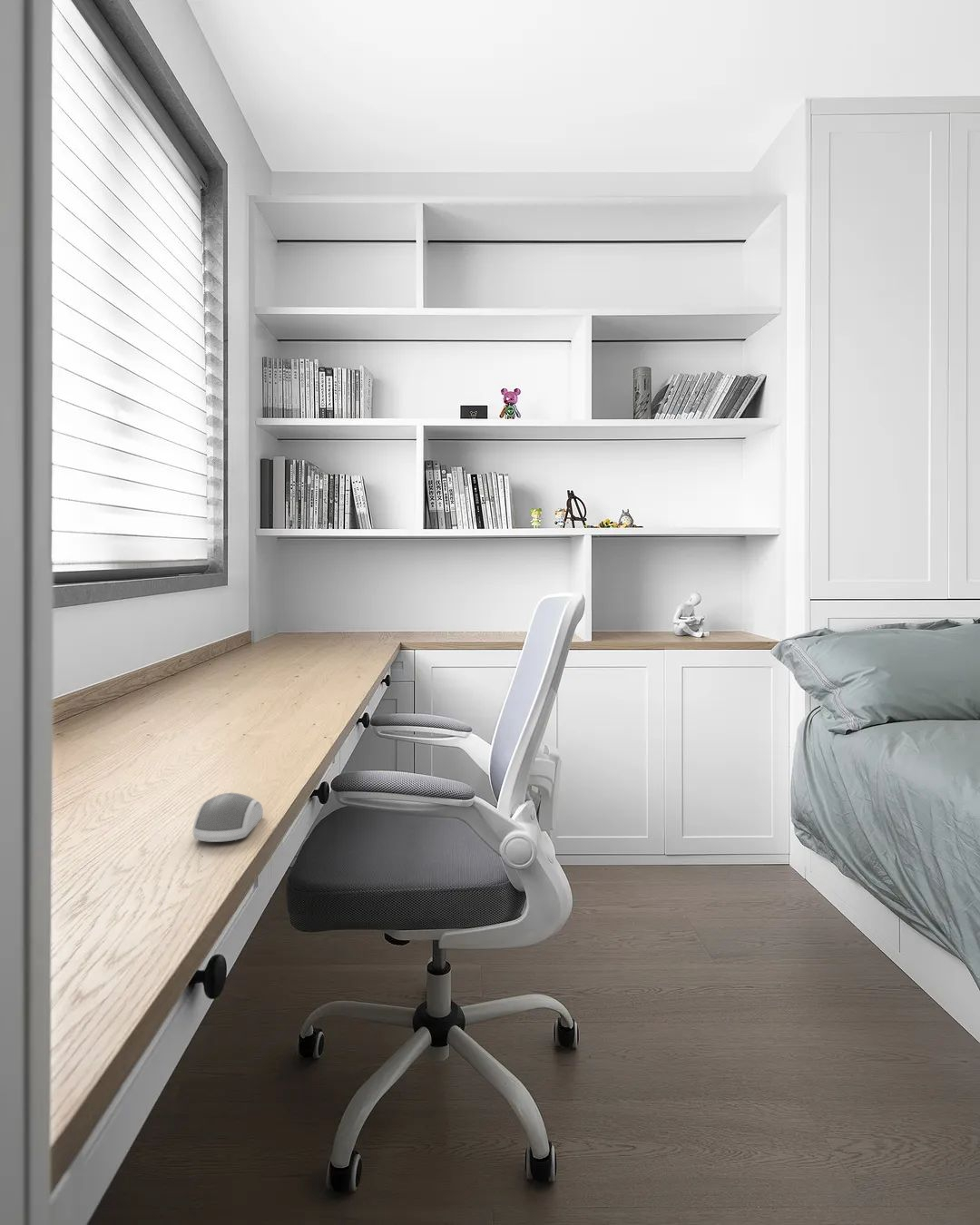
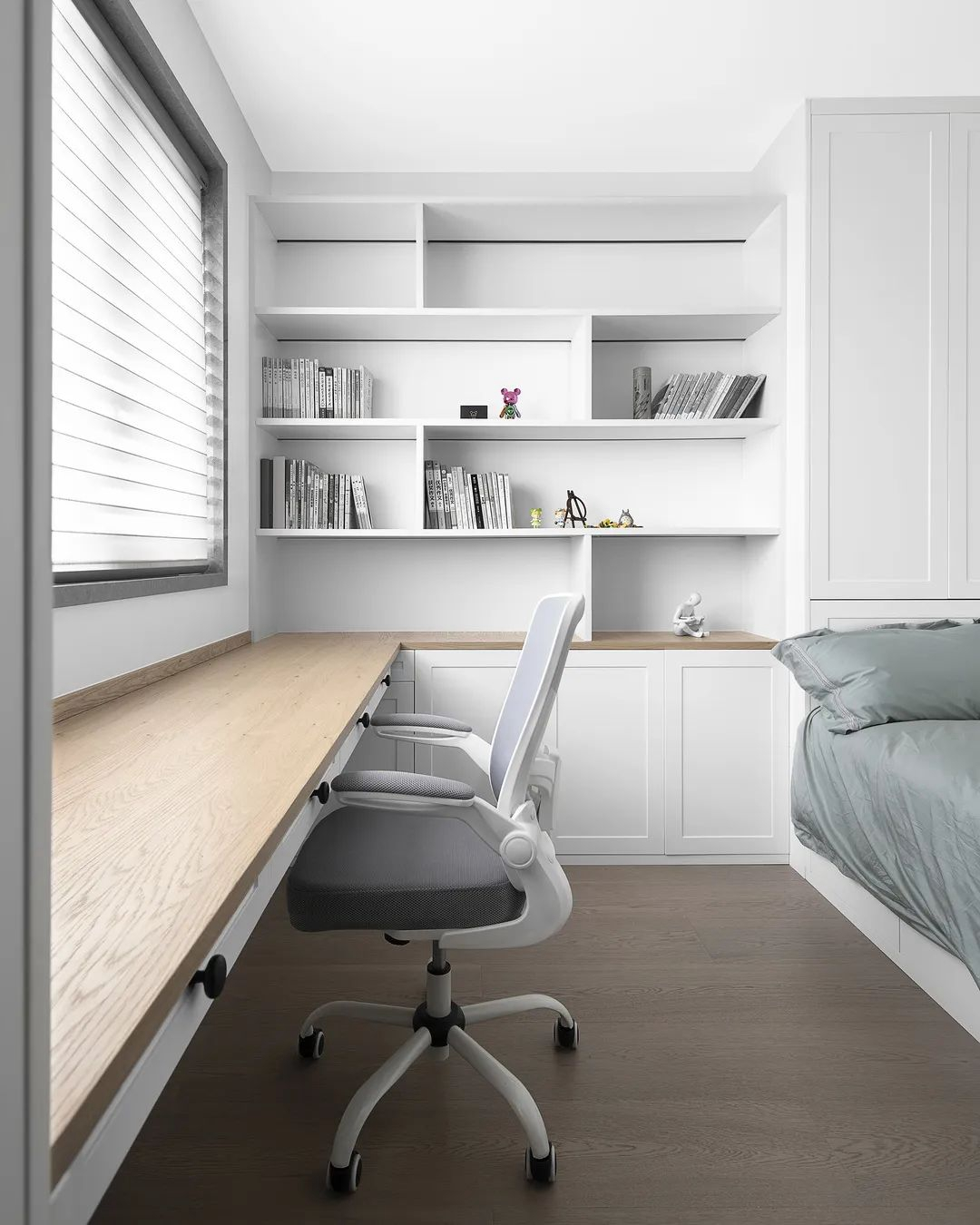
- computer mouse [191,792,264,843]
